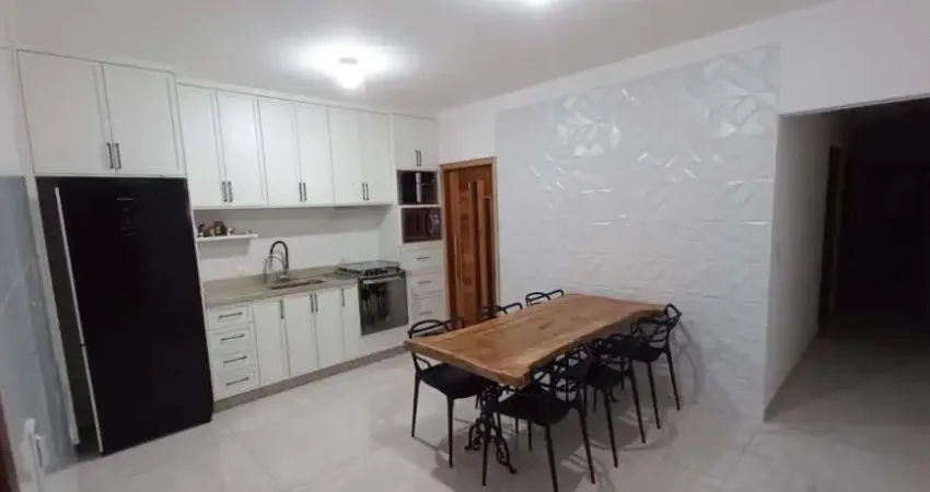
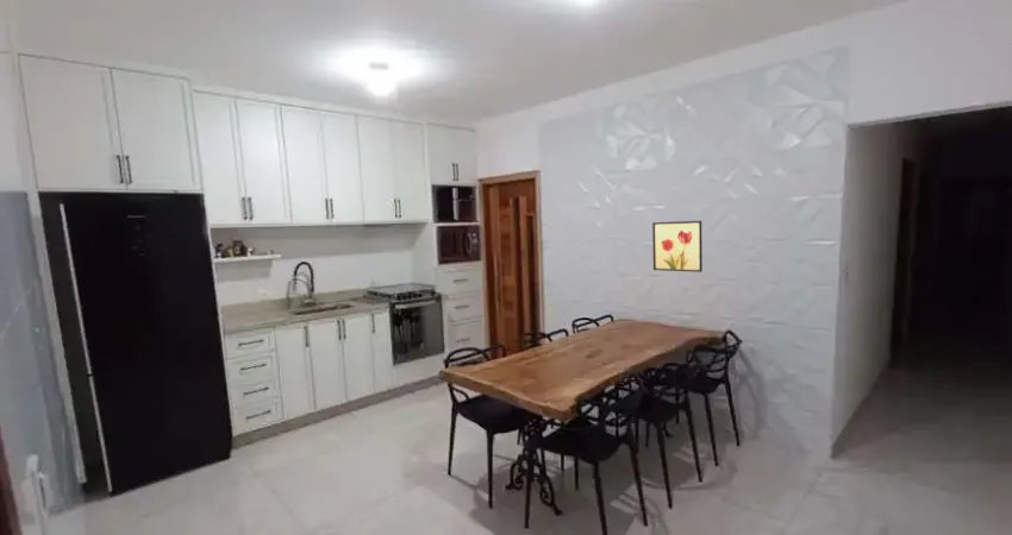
+ wall art [651,220,704,273]
